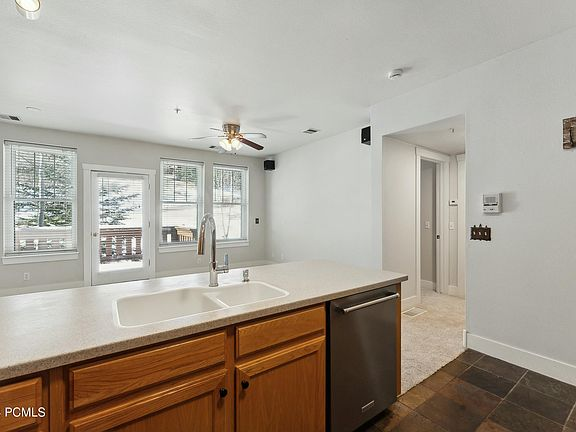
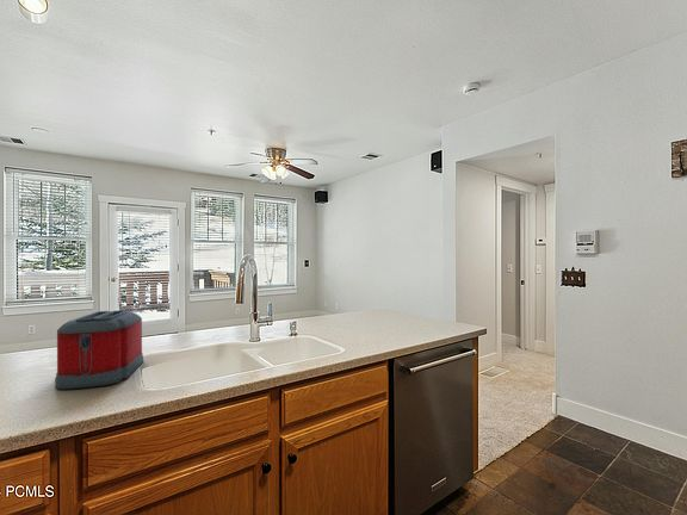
+ toaster [54,309,144,390]
